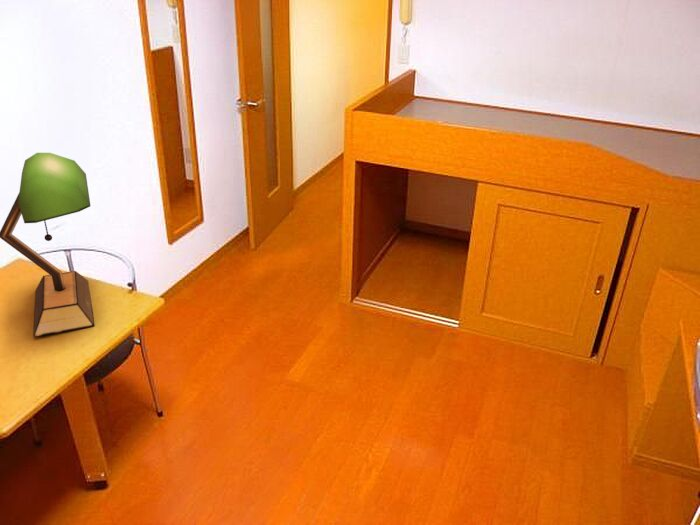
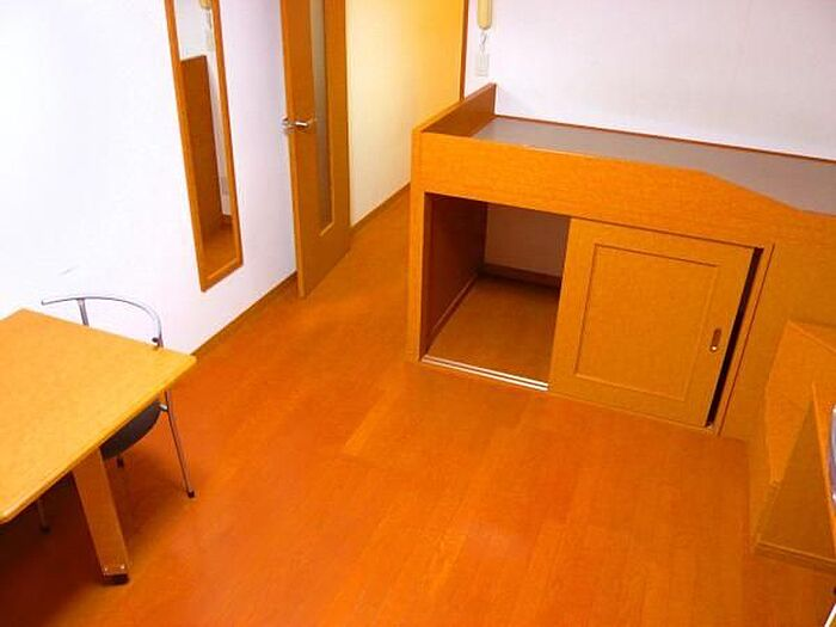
- table lamp [0,152,95,338]
